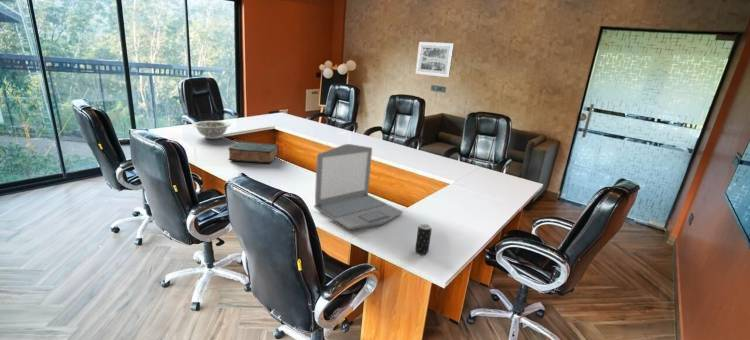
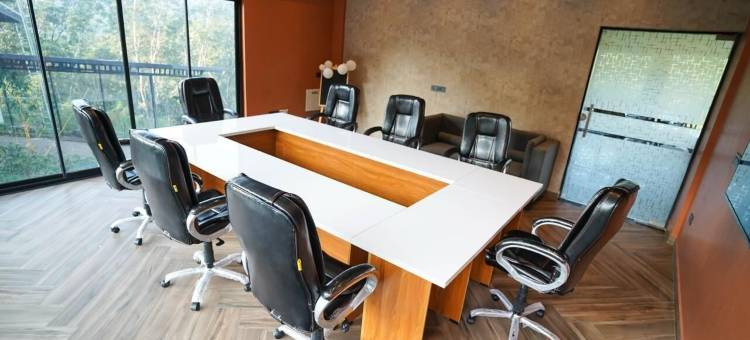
- laptop [313,143,404,231]
- wall art [415,41,455,78]
- decorative bowl [192,120,232,140]
- book [227,140,279,164]
- beverage can [414,223,433,256]
